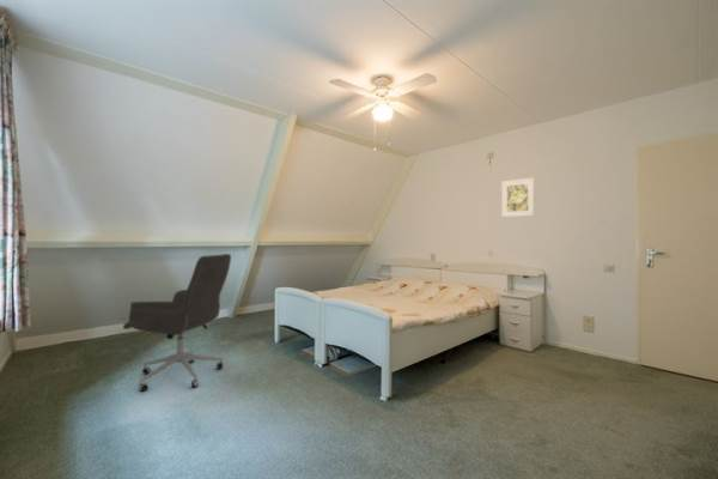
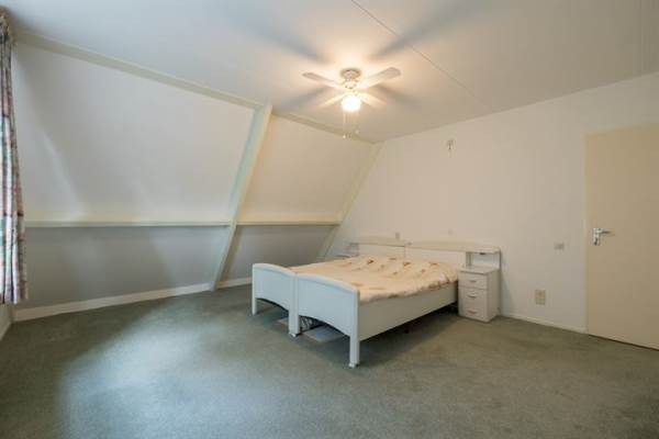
- office chair [122,253,232,393]
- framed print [500,176,536,218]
